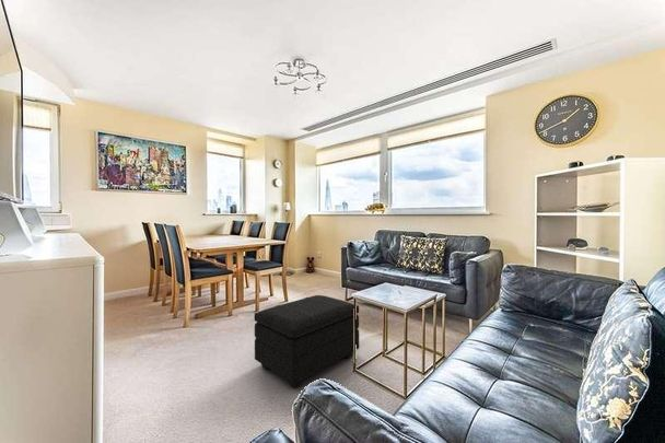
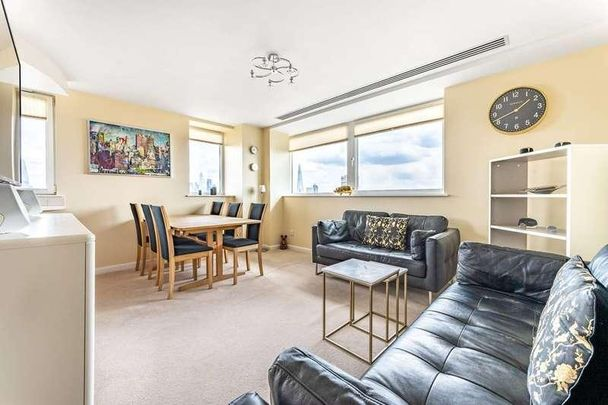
- footstool [254,294,360,389]
